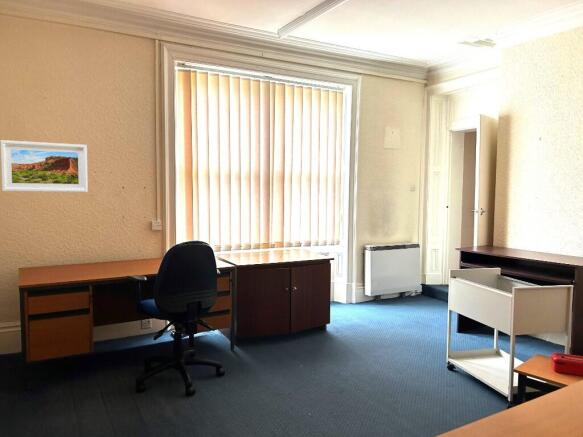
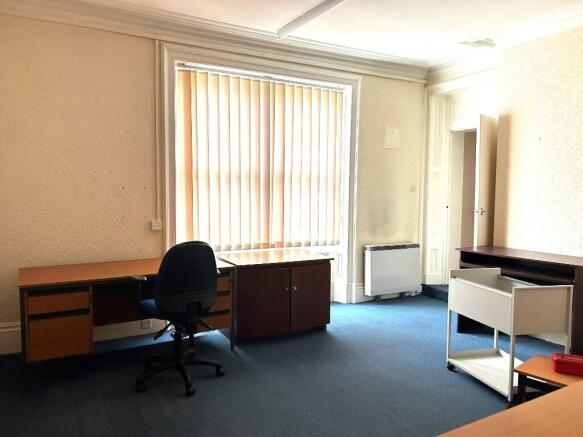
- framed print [0,139,89,193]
